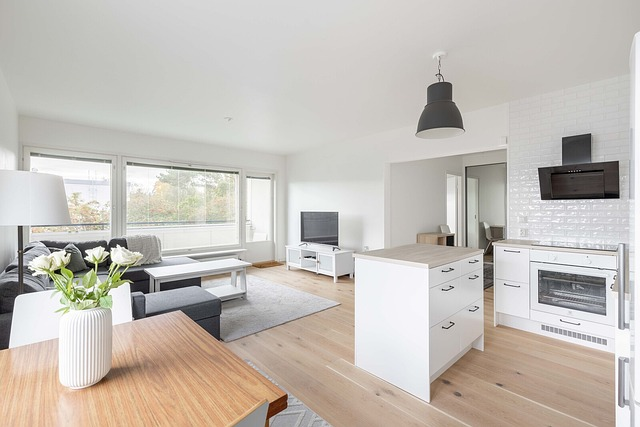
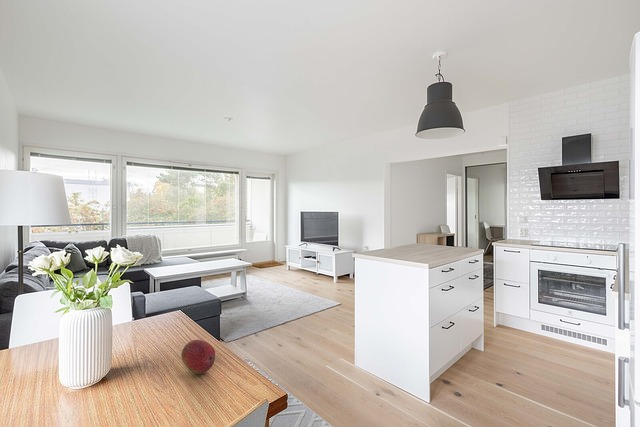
+ fruit [180,339,216,375]
